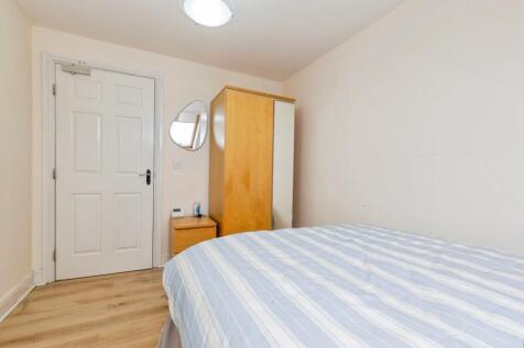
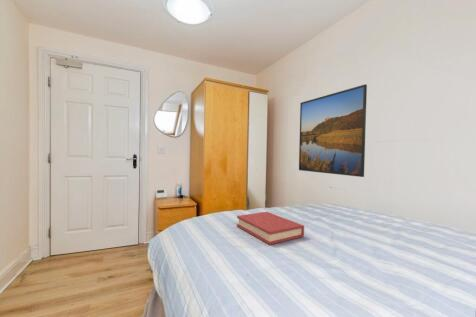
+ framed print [298,83,368,178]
+ hardback book [236,211,305,246]
